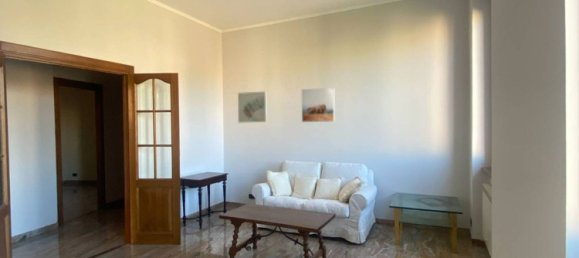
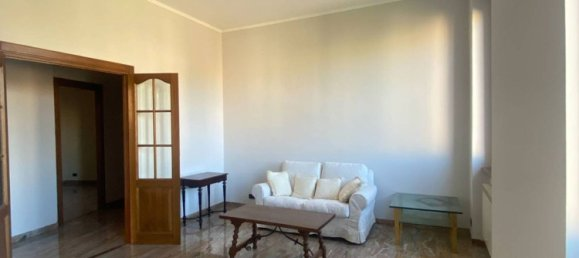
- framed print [300,87,336,123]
- wall art [237,91,268,124]
